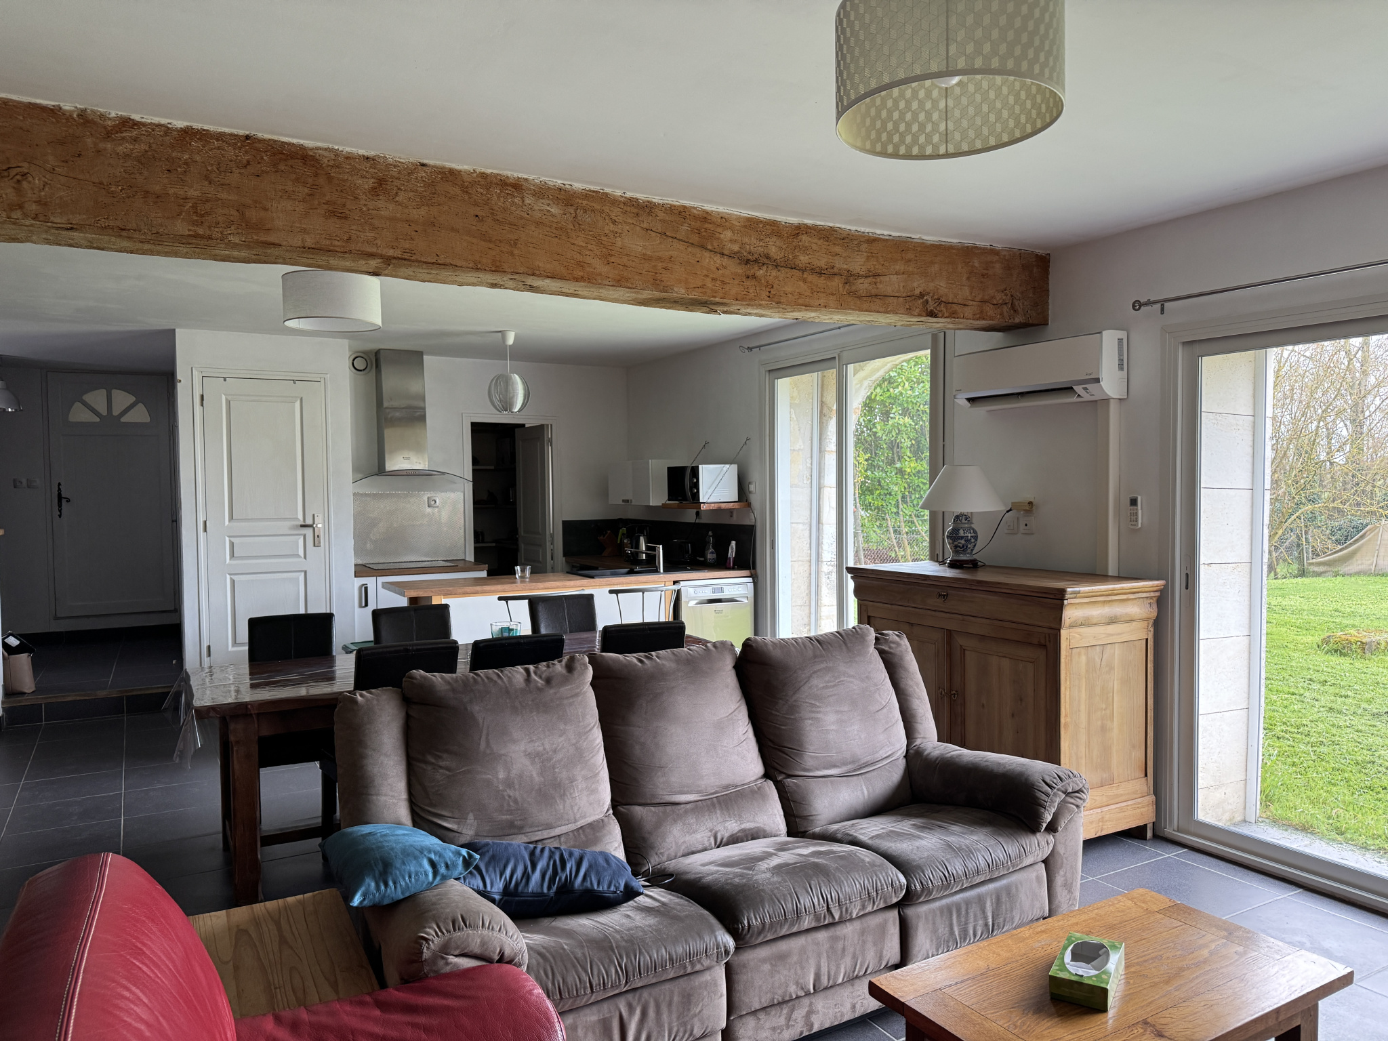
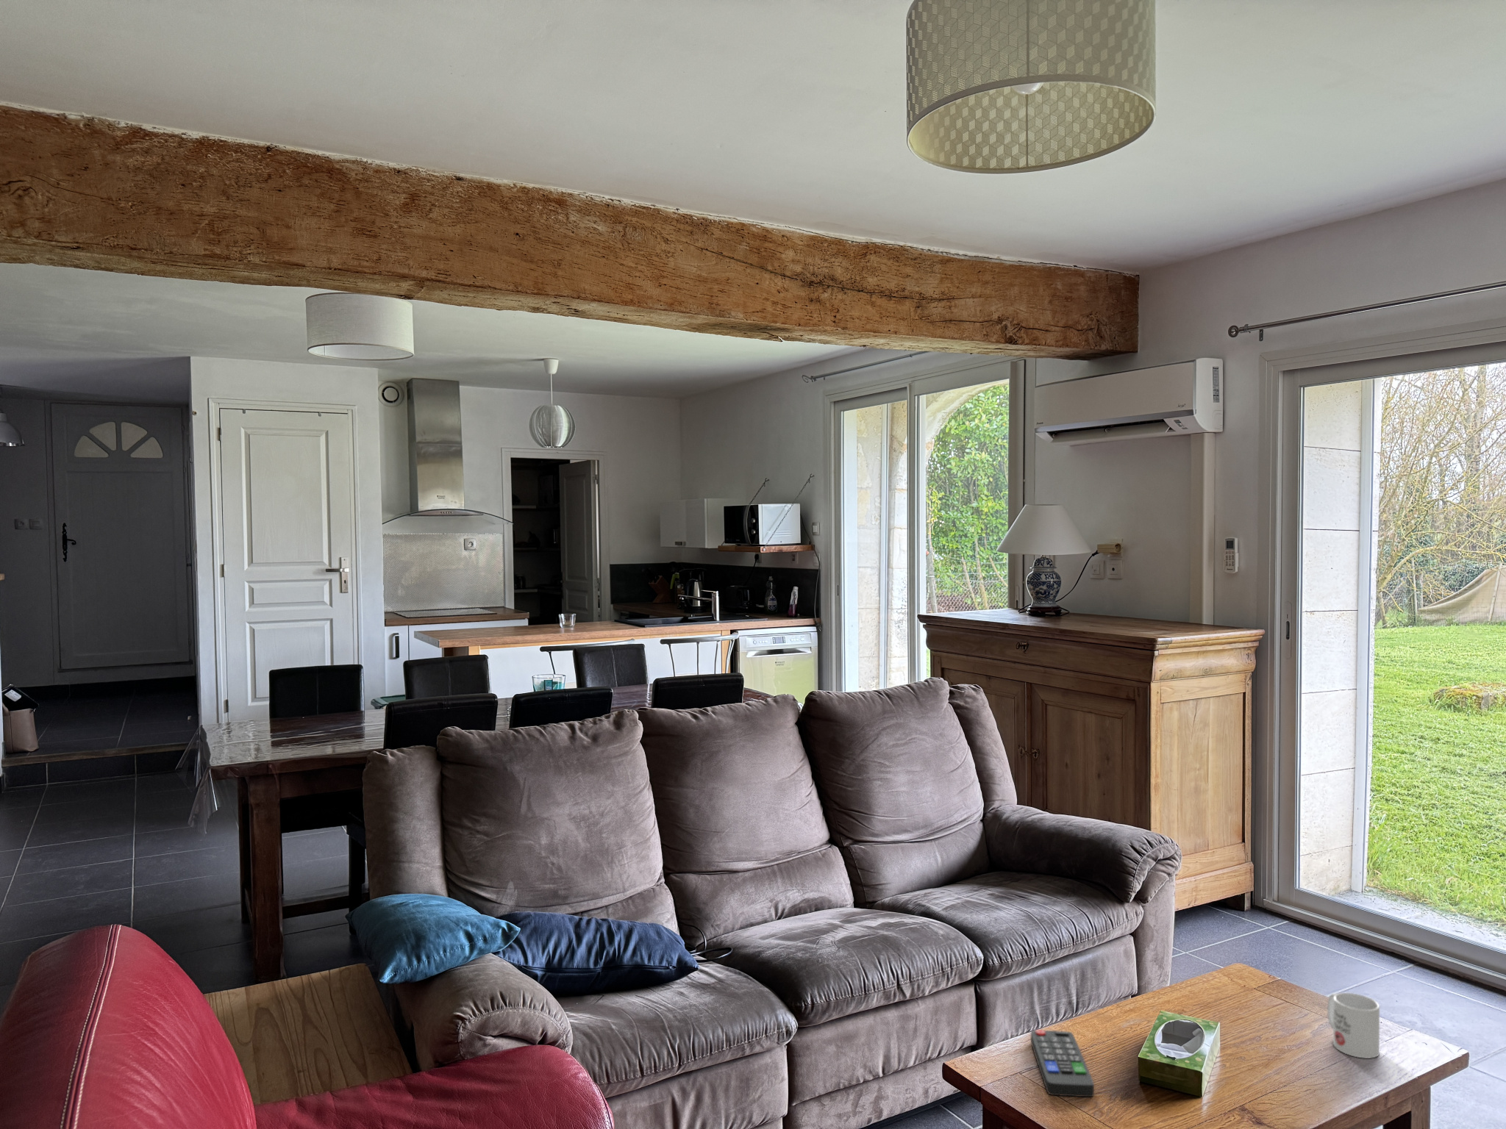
+ mug [1327,993,1380,1059]
+ remote control [1030,1029,1095,1097]
